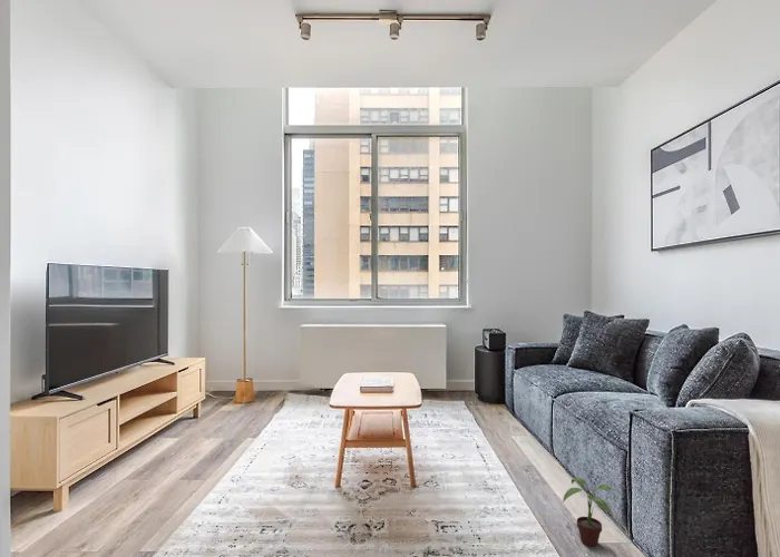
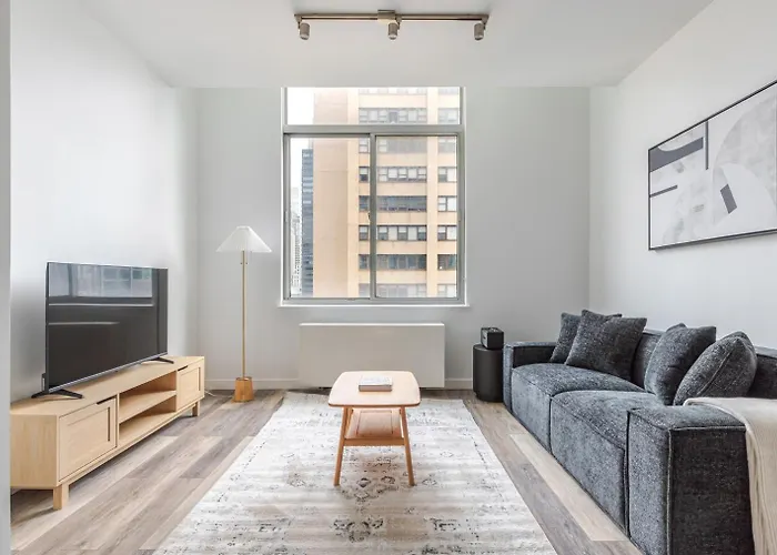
- potted plant [562,477,620,547]
